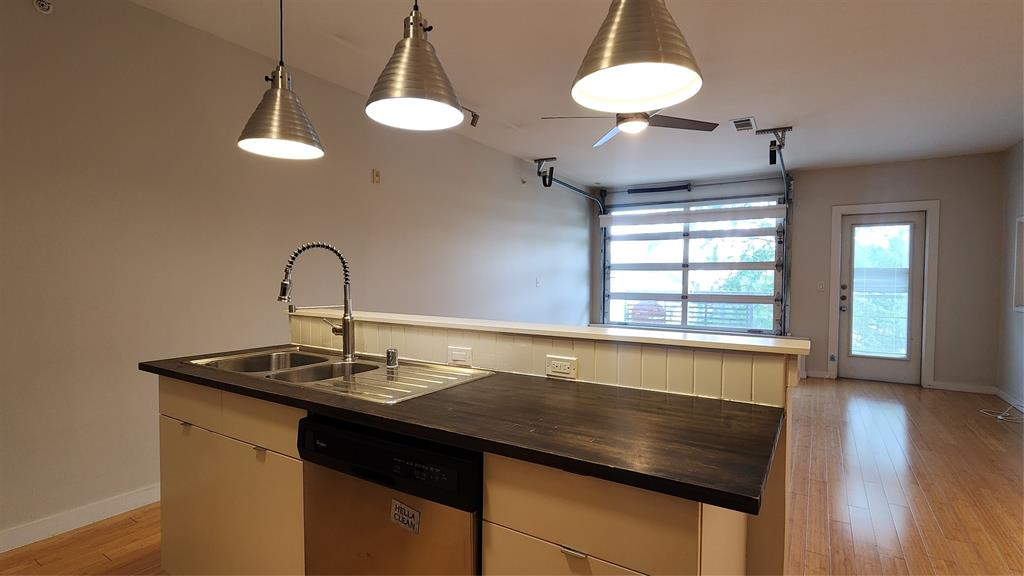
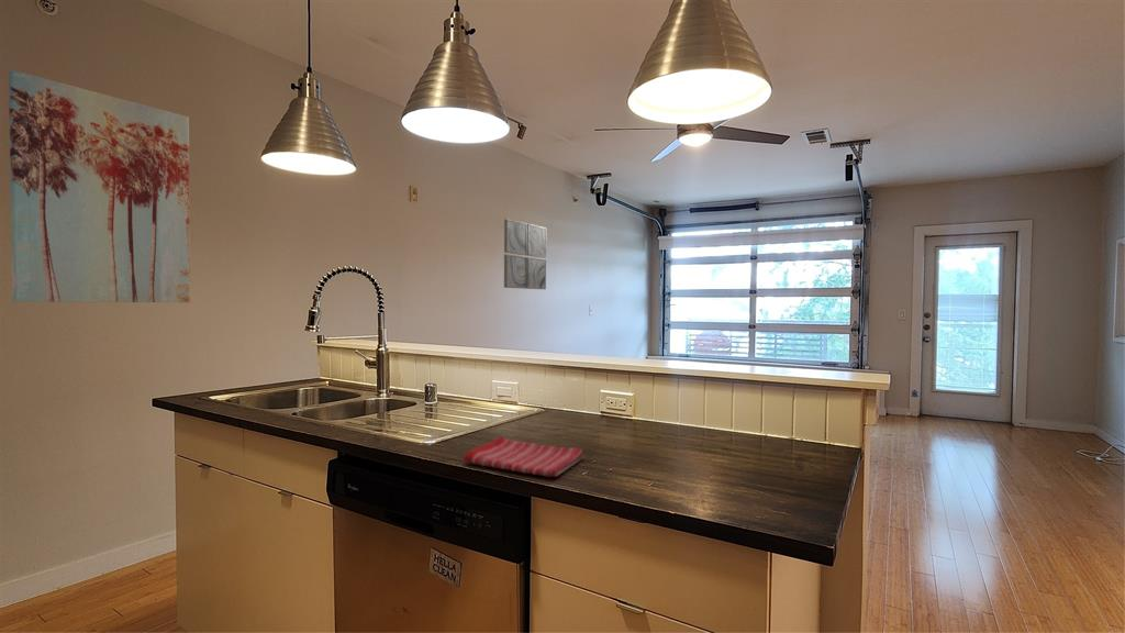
+ wall art [8,69,191,303]
+ dish towel [463,435,586,478]
+ wall art [503,218,547,290]
